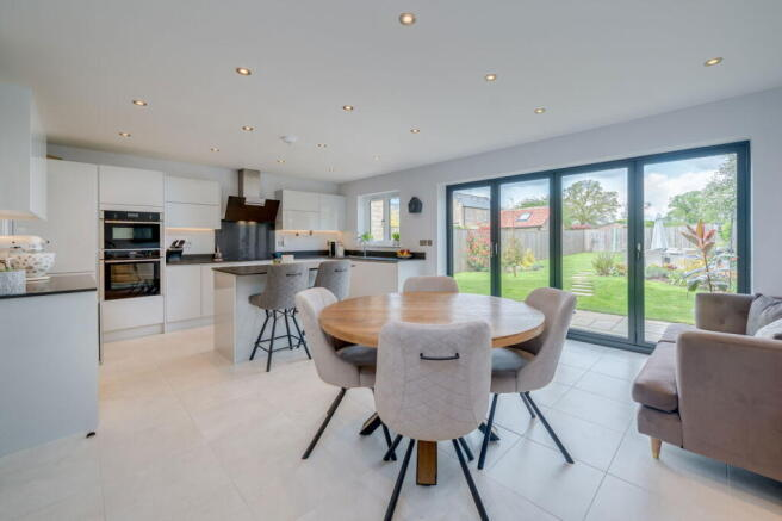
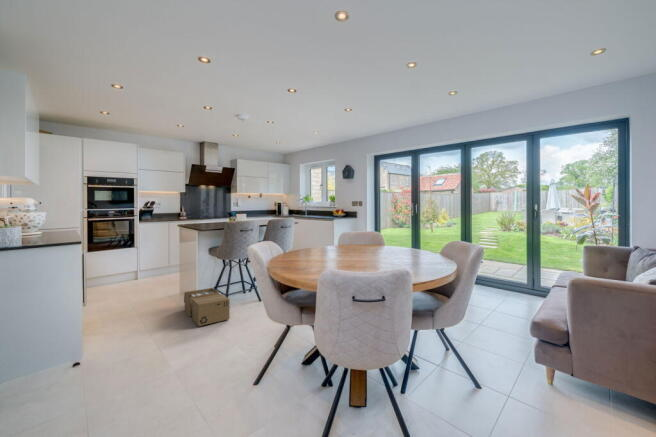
+ cardboard box [183,287,230,327]
